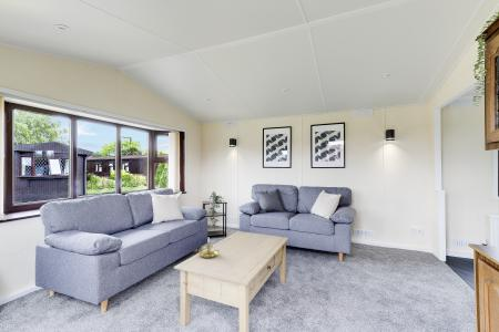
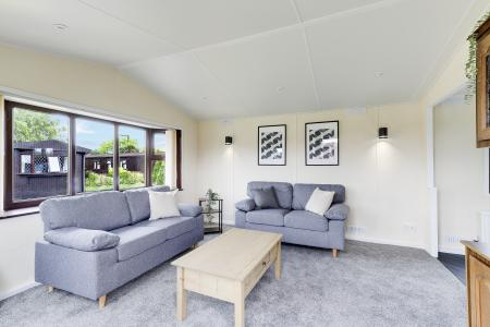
- candle holder [198,238,220,259]
